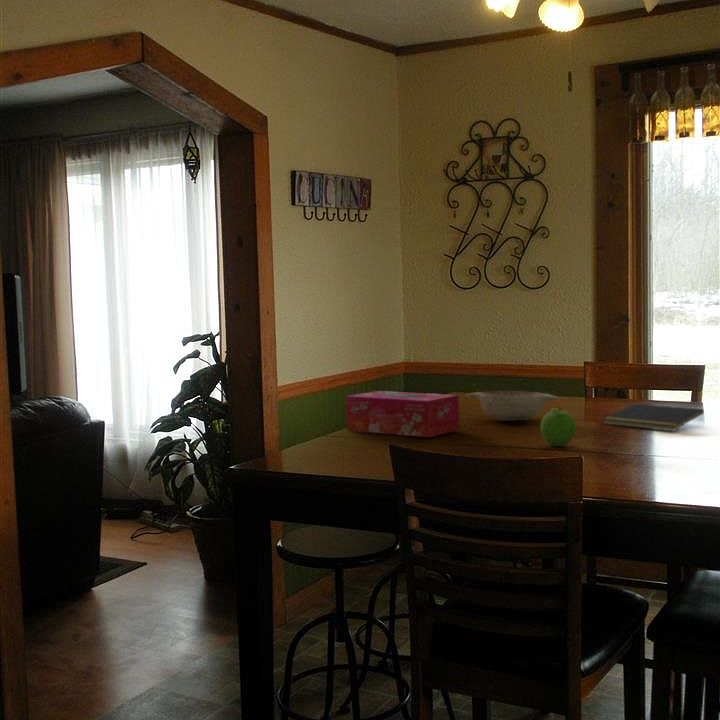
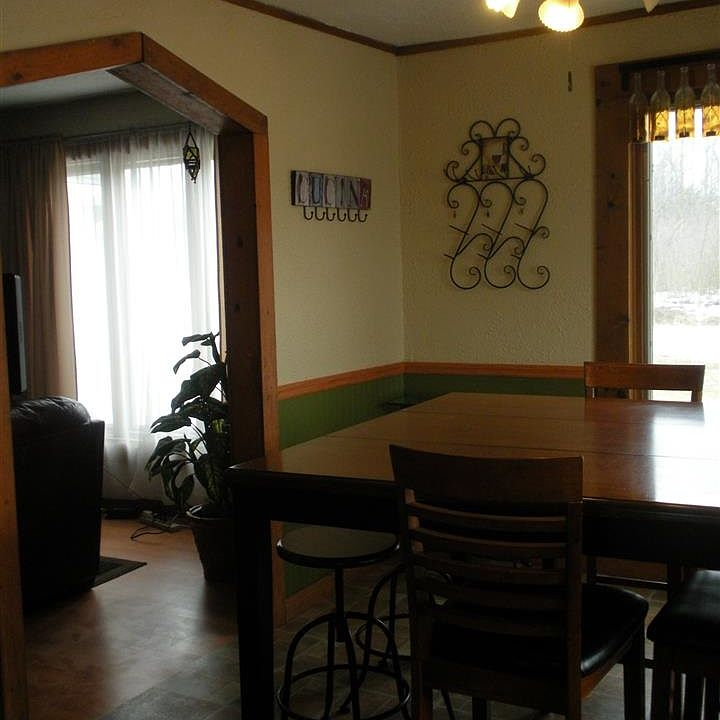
- fruit [539,407,577,447]
- notepad [602,402,705,432]
- decorative bowl [465,390,560,422]
- tissue box [345,390,460,438]
